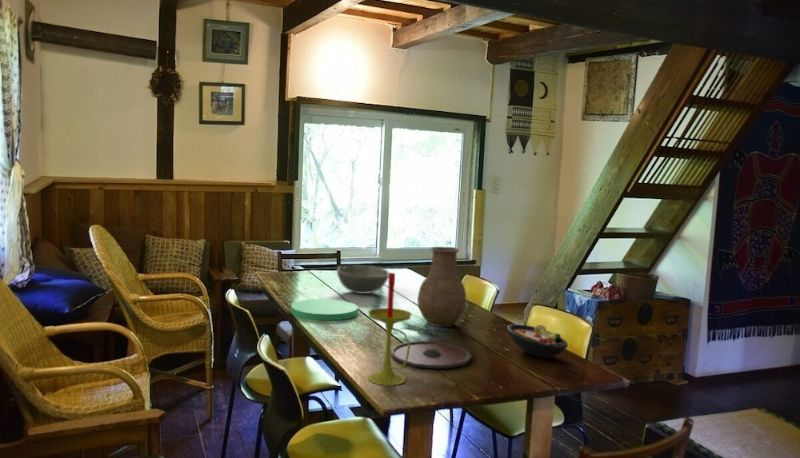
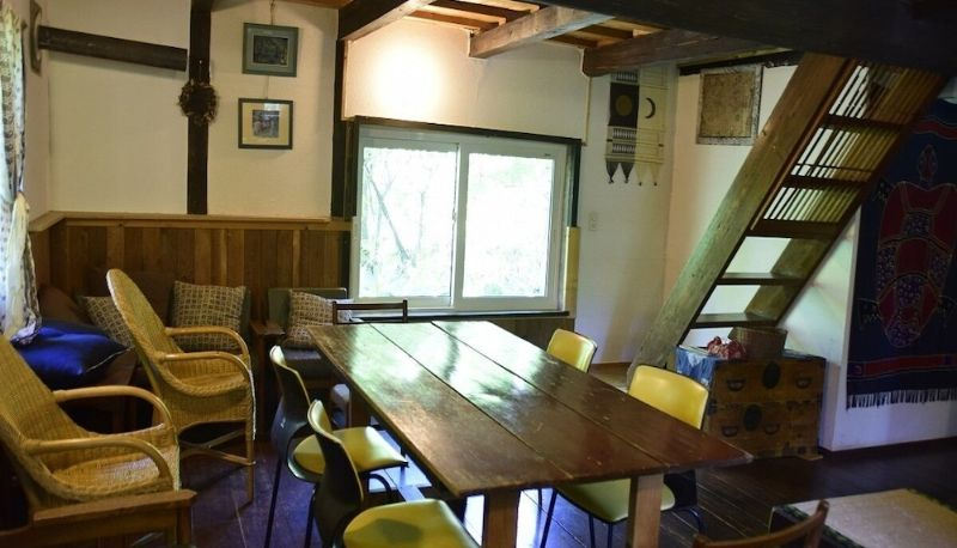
- plate [391,340,473,370]
- candle [367,272,413,387]
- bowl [506,323,569,358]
- plate [290,298,359,321]
- bowl [336,264,391,295]
- vase [416,246,467,328]
